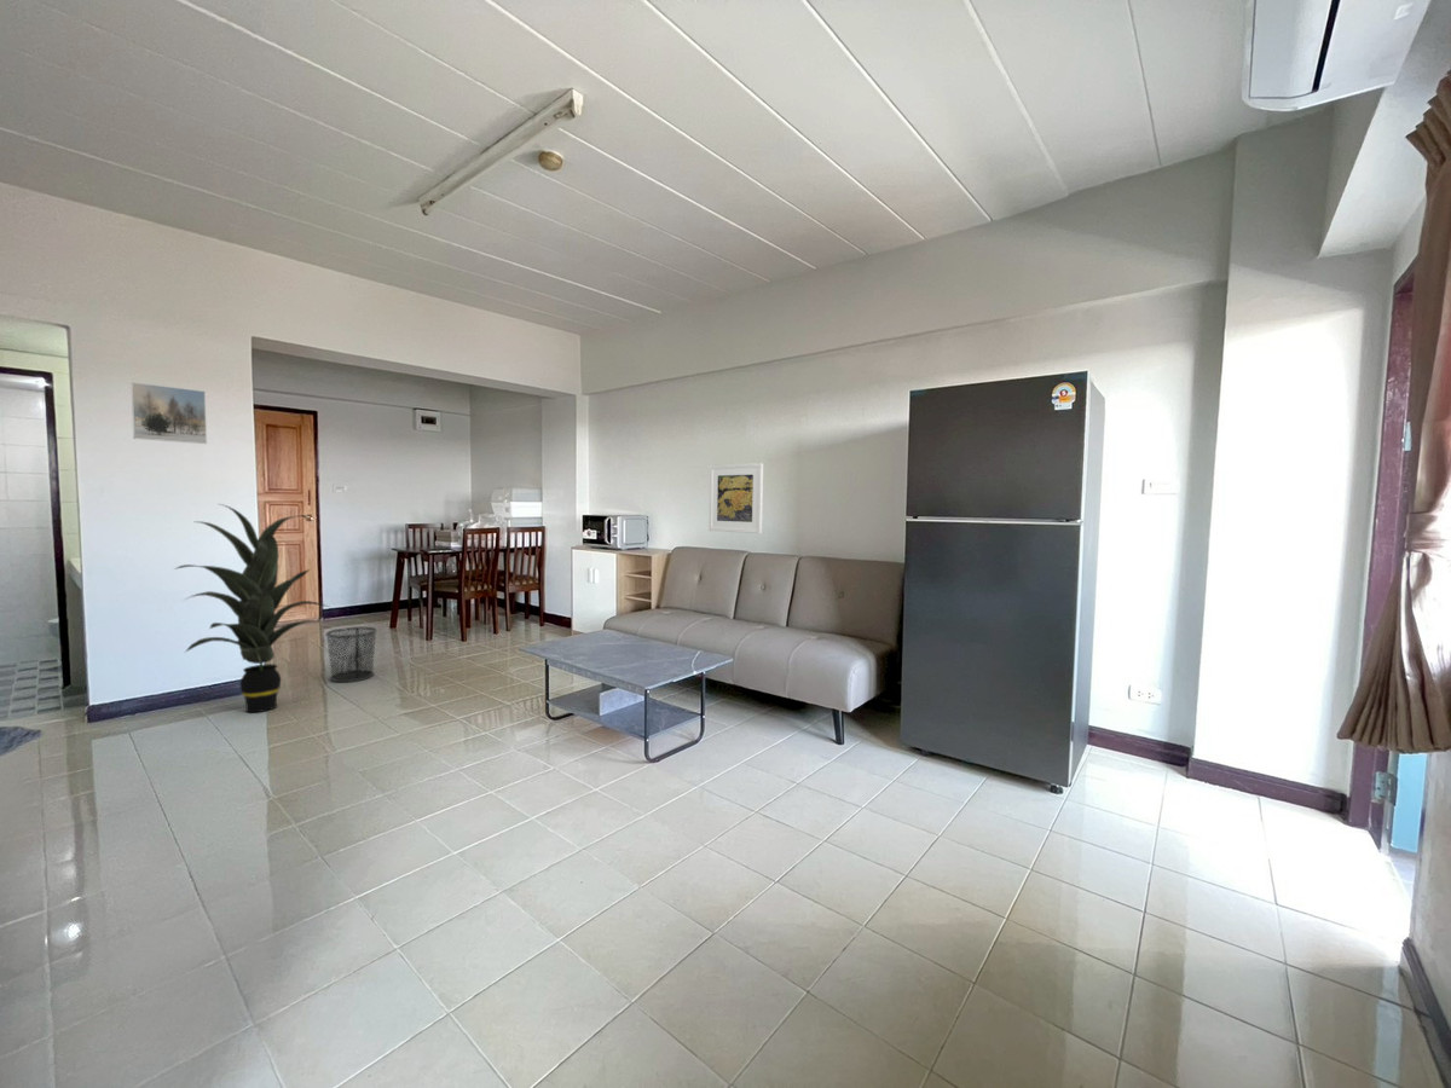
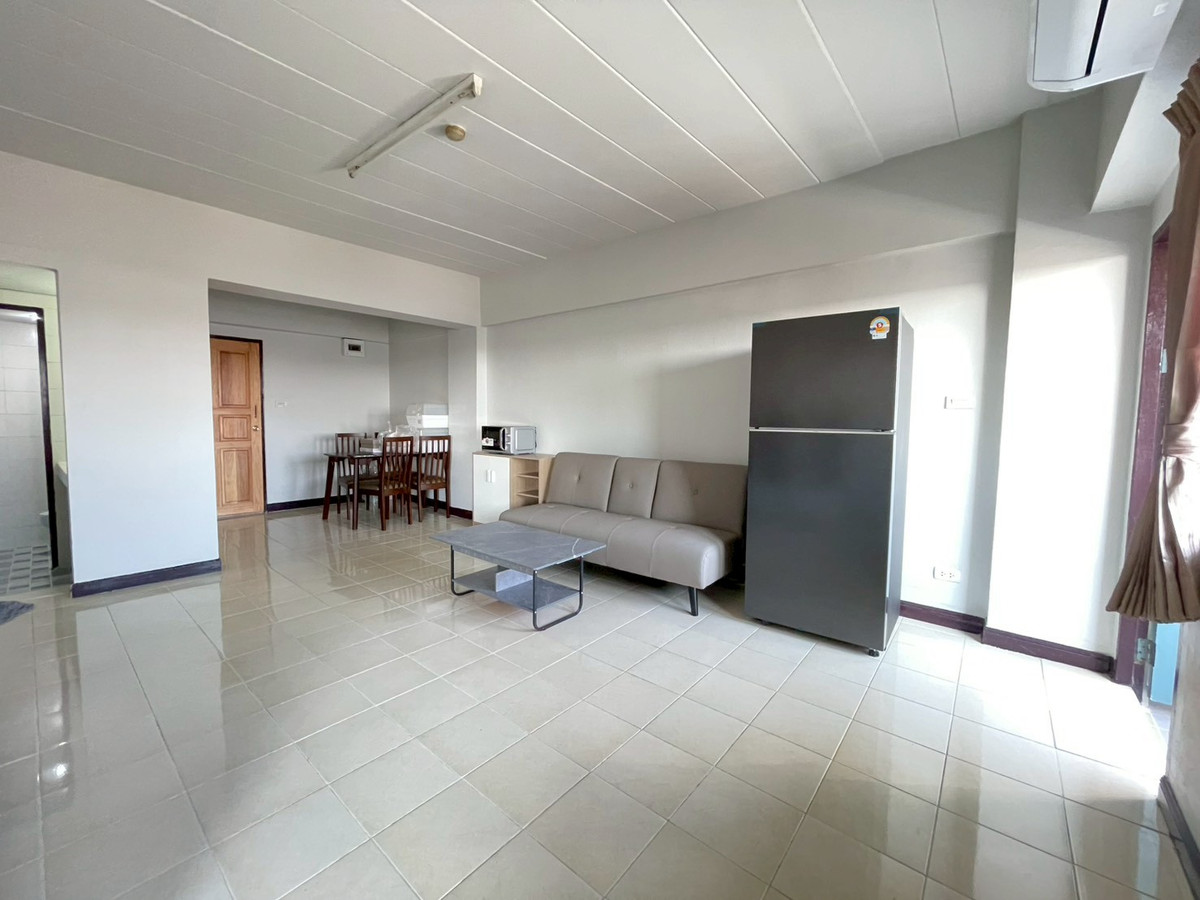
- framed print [707,462,764,534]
- indoor plant [173,503,330,713]
- waste bin [324,626,378,683]
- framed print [131,381,208,445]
